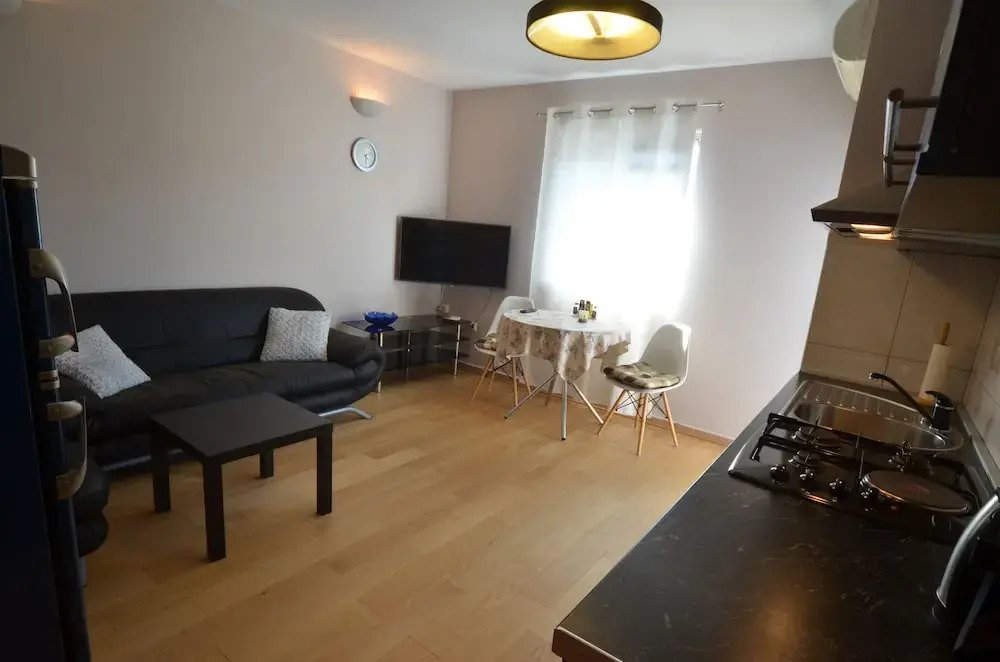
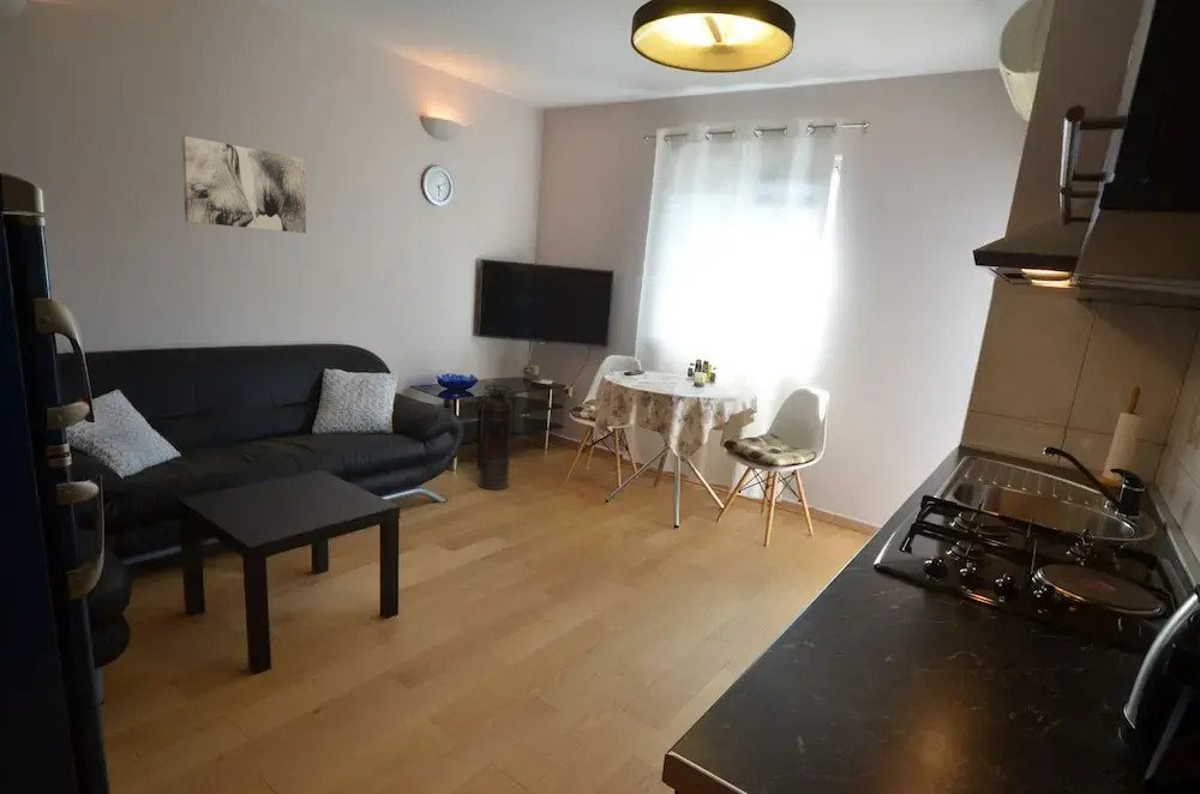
+ wall art [181,134,307,234]
+ fire extinguisher [475,384,514,491]
